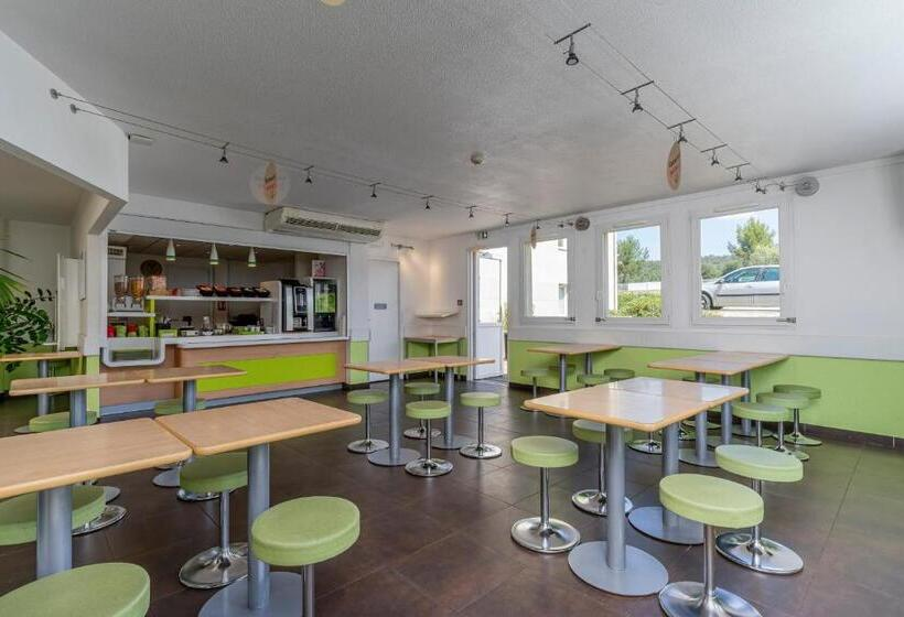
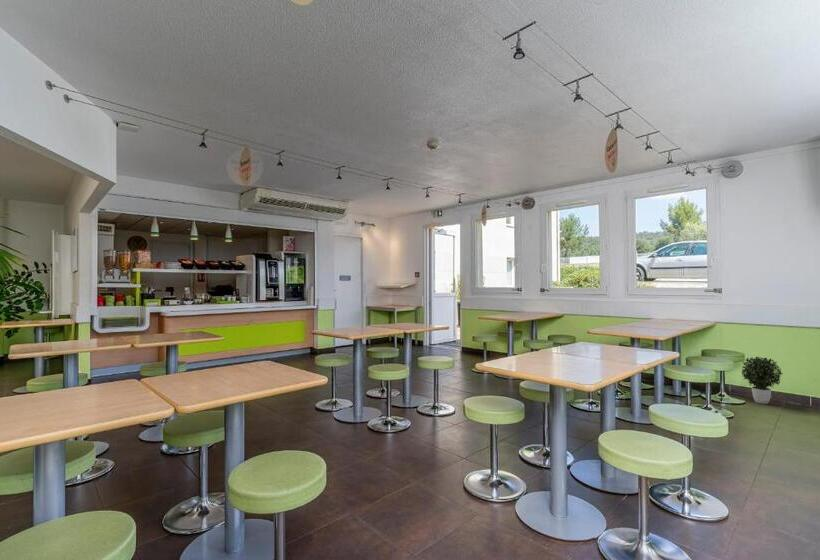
+ potted plant [741,355,783,405]
